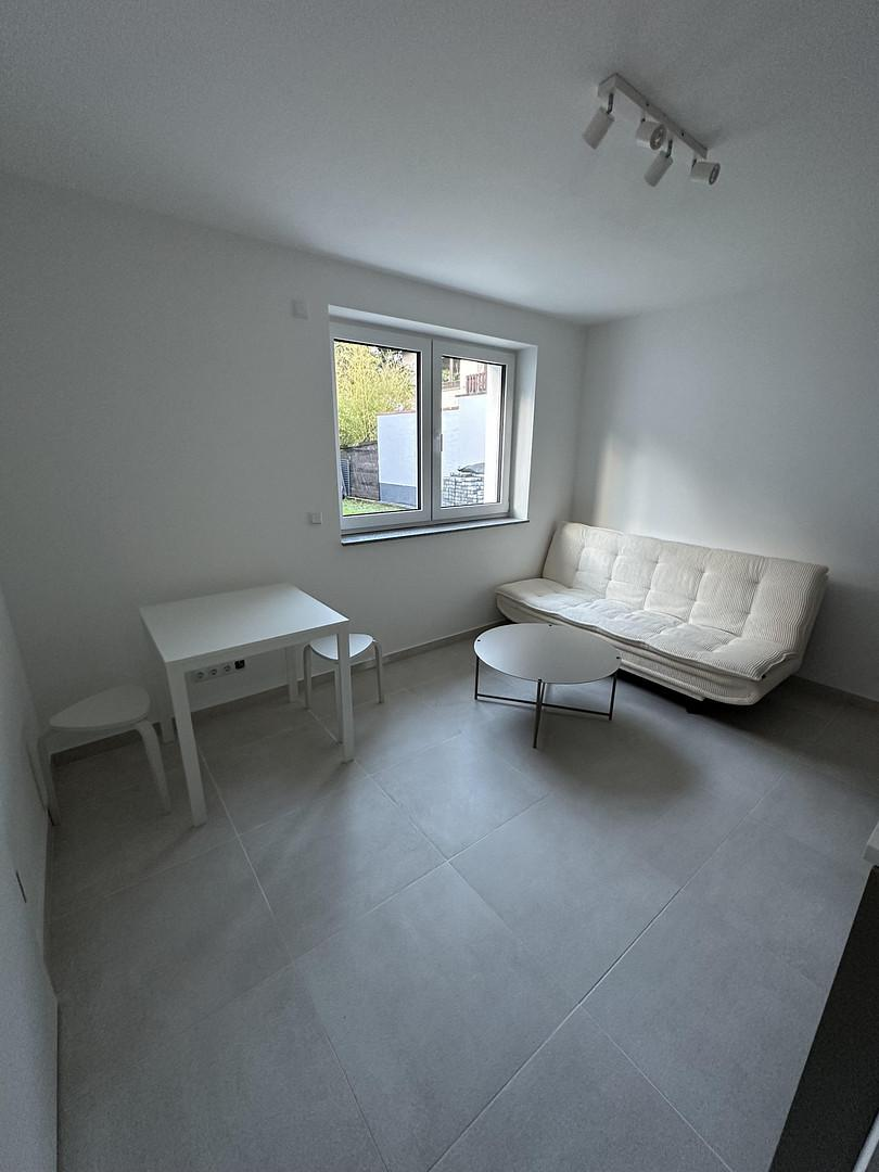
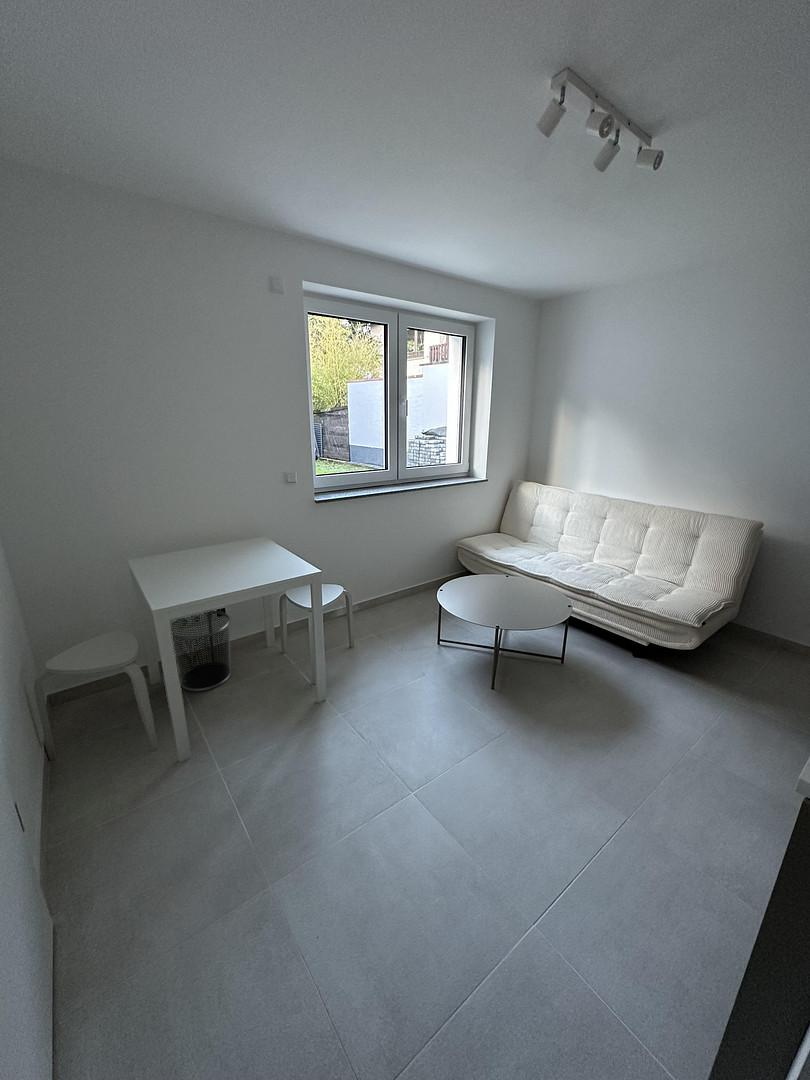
+ waste bin [171,610,233,692]
